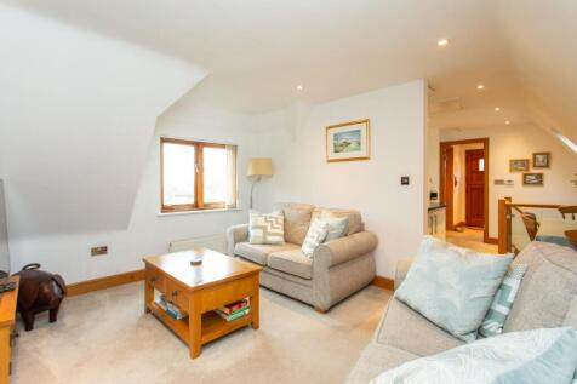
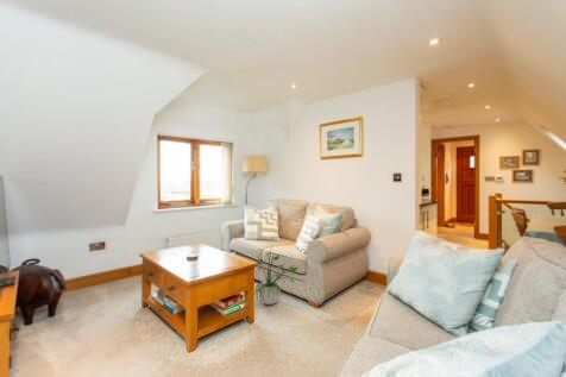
+ potted plant [253,244,298,306]
